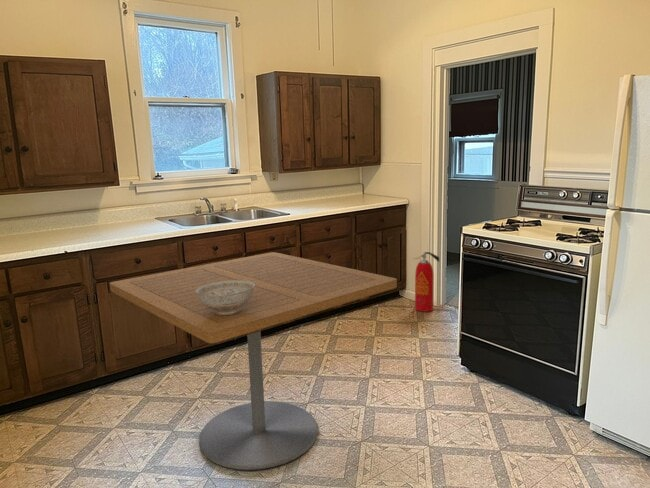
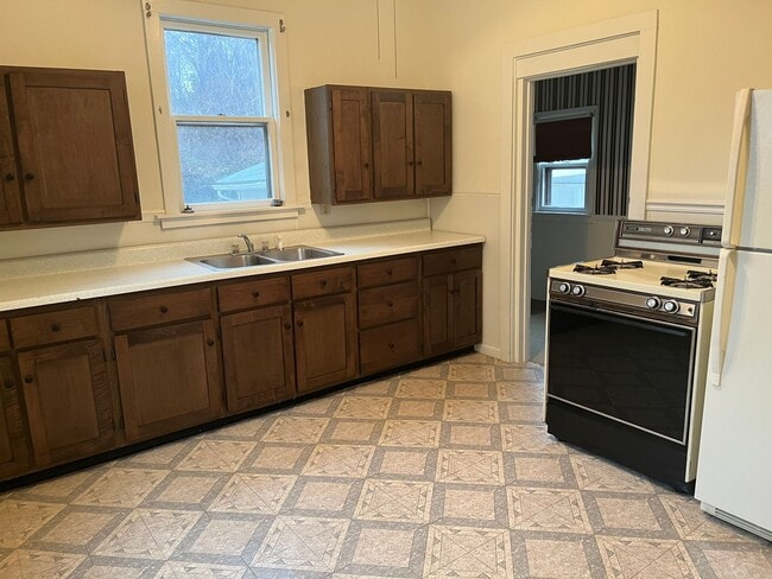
- dining table [109,251,398,471]
- fire extinguisher [412,251,440,313]
- decorative bowl [196,280,255,315]
